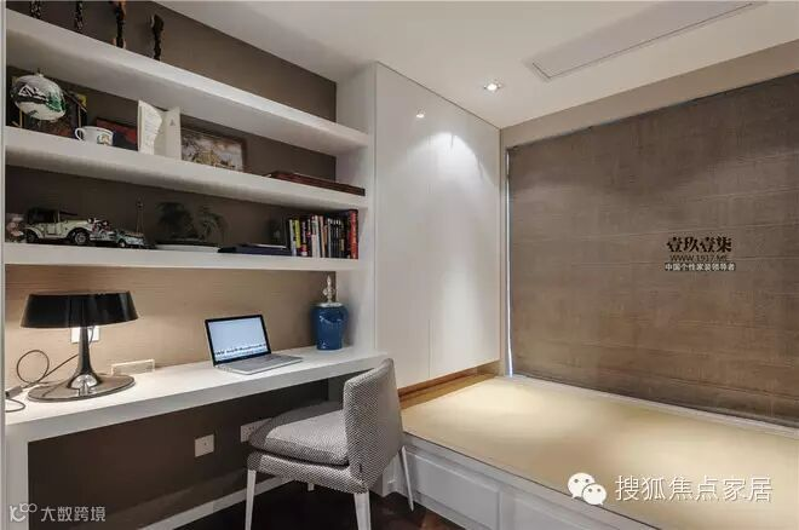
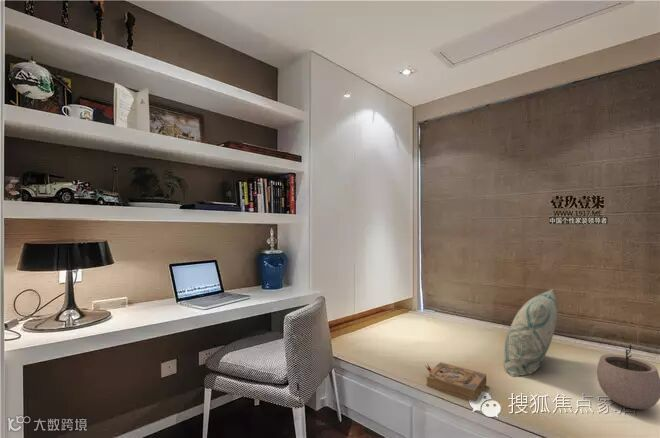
+ book [424,361,487,402]
+ decorative pillow [503,288,559,378]
+ plant pot [596,343,660,410]
